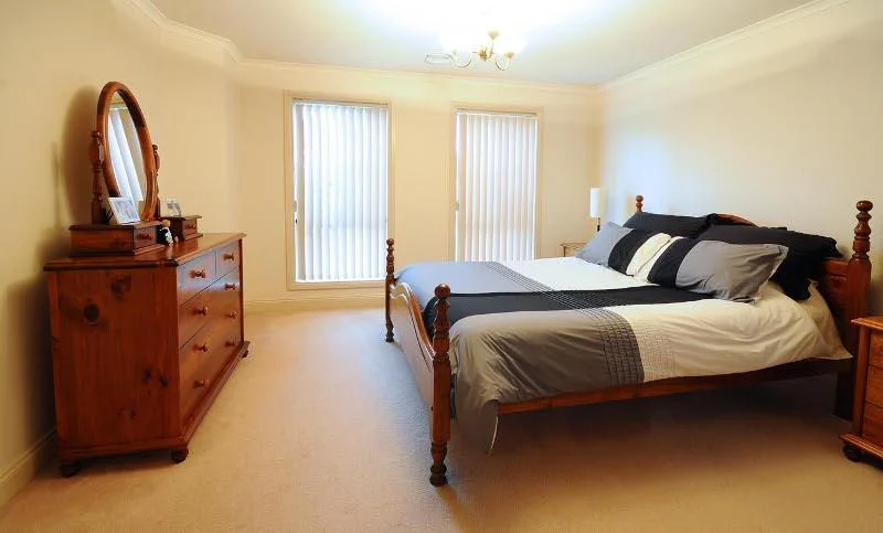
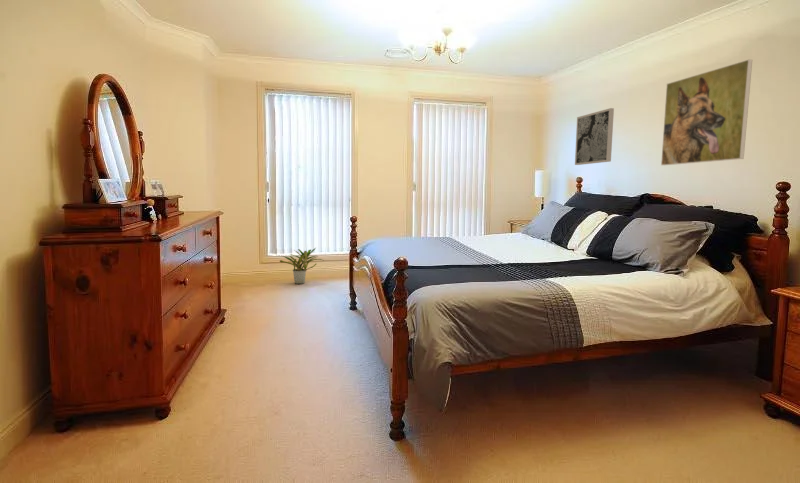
+ potted plant [279,248,325,285]
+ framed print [660,58,753,166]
+ wall art [574,107,615,166]
